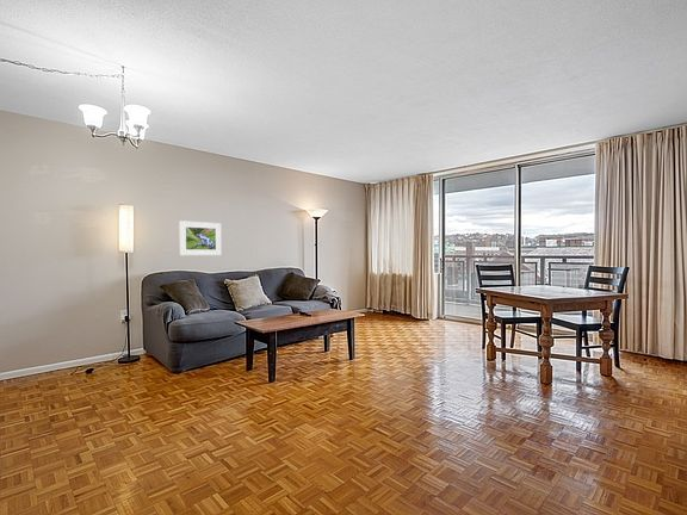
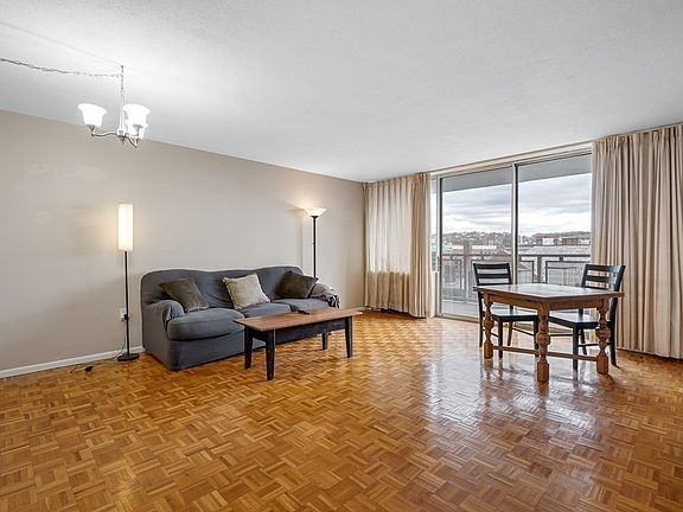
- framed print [179,219,222,256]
